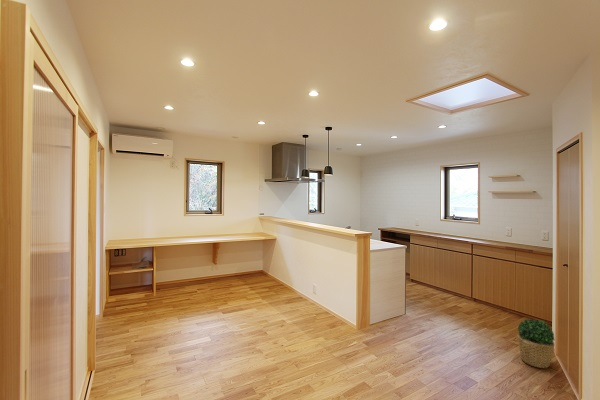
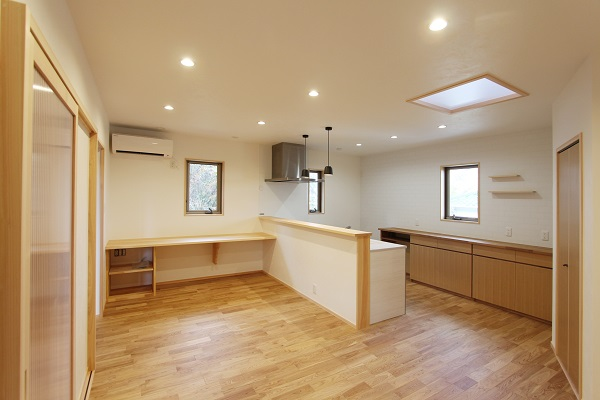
- potted plant [516,318,556,369]
